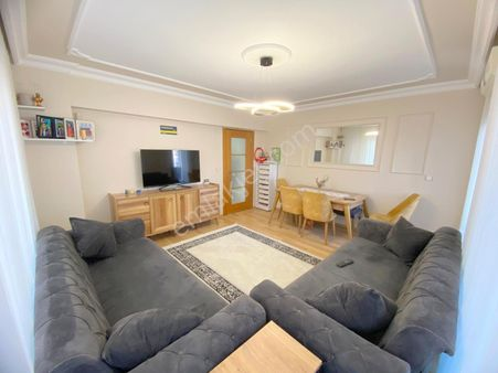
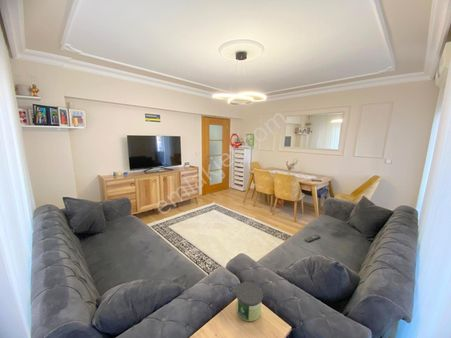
+ candle [235,281,264,322]
